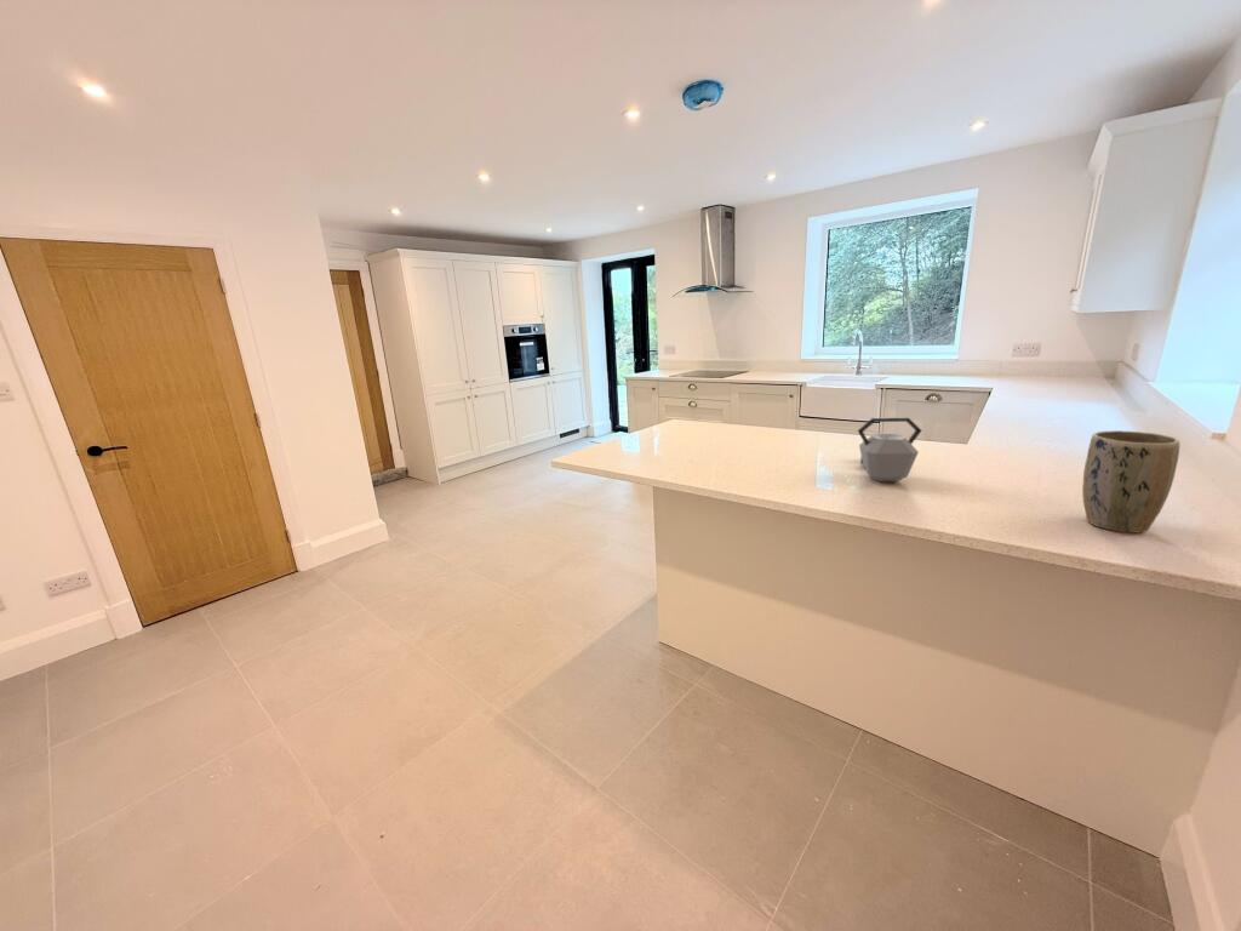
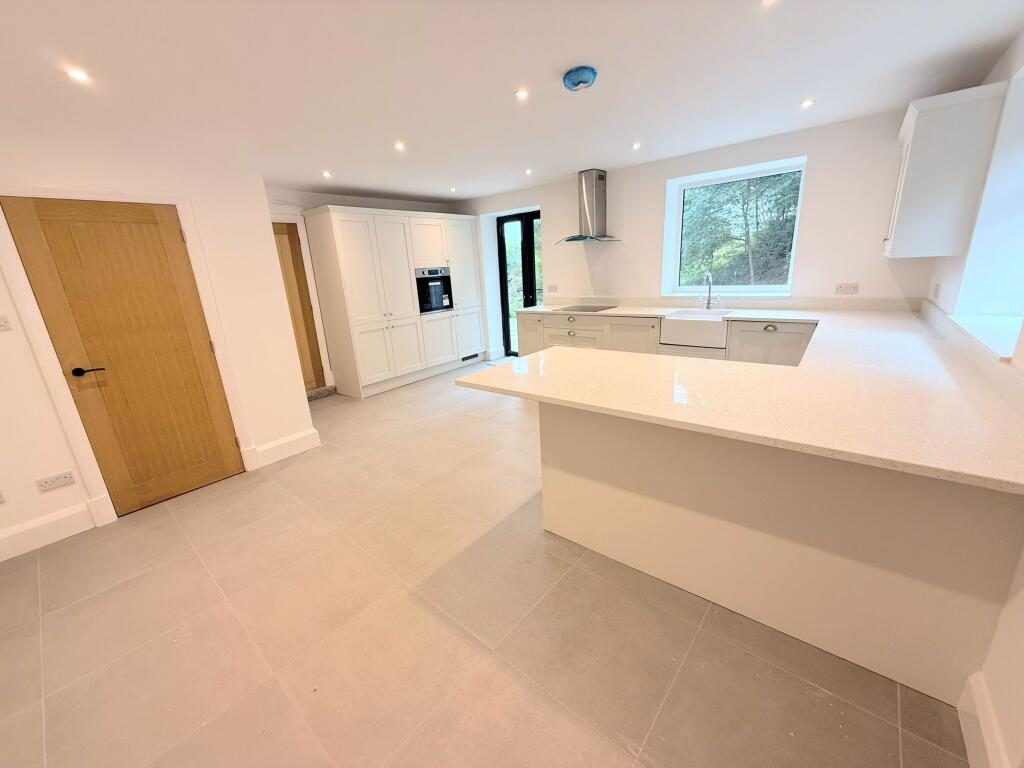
- plant pot [1081,429,1180,533]
- kettle [857,416,922,482]
